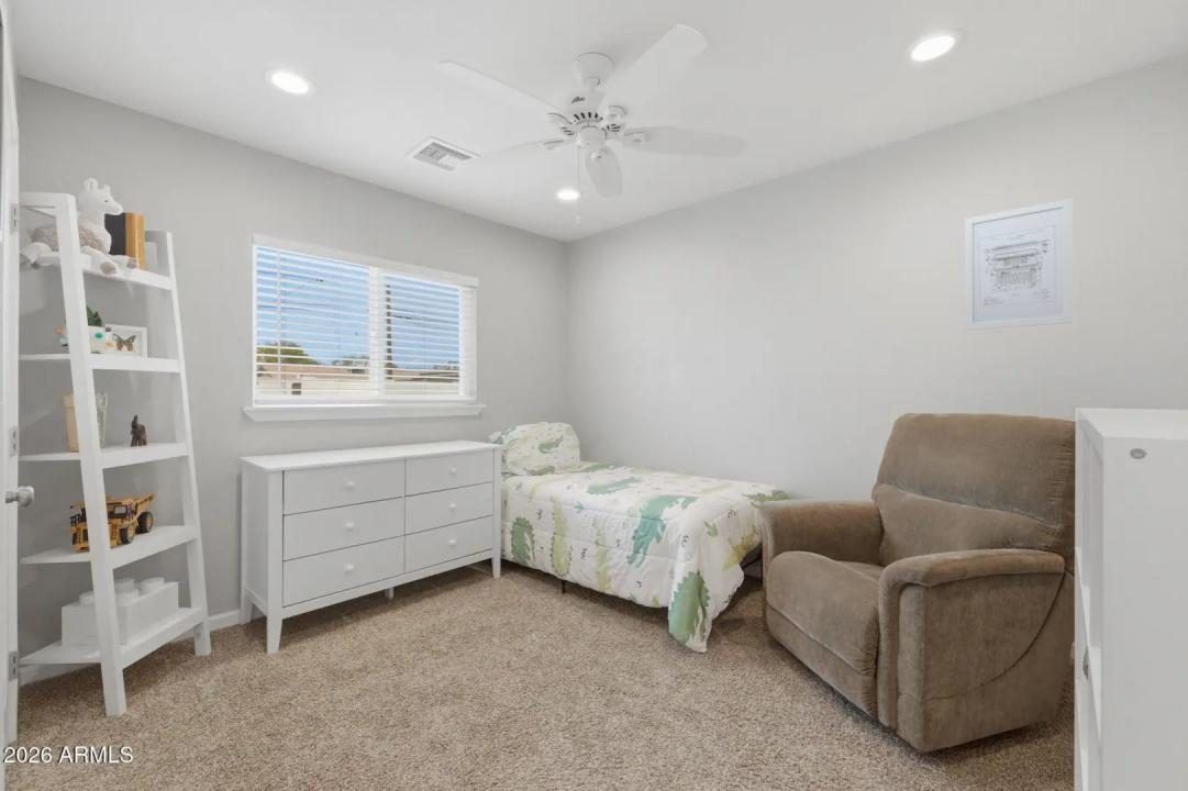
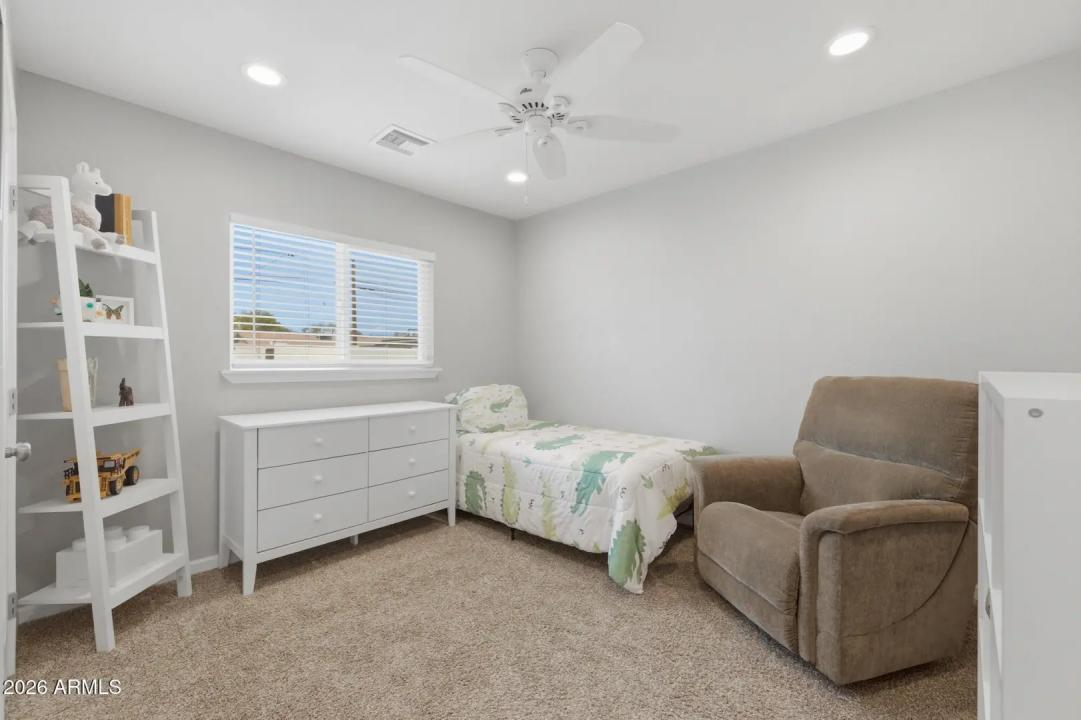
- wall art [964,198,1074,332]
